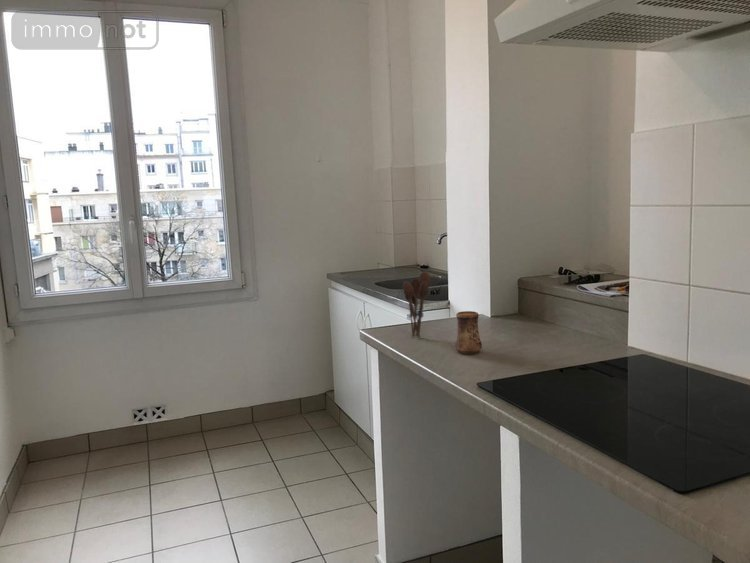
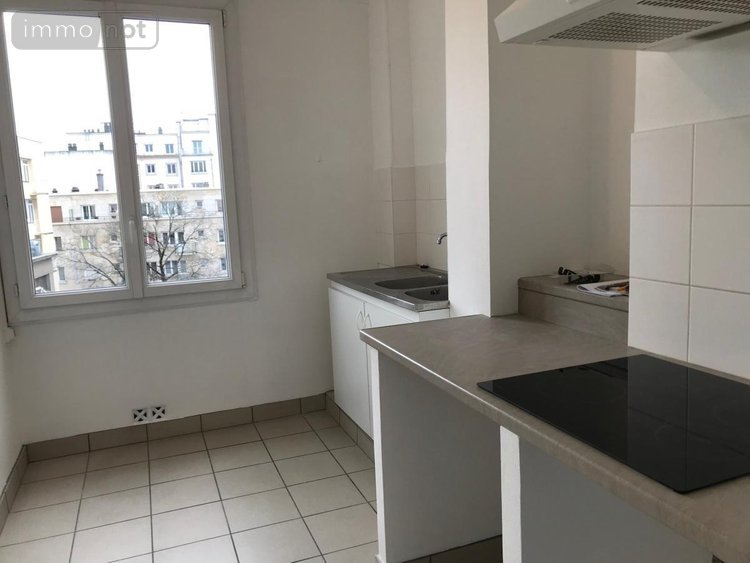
- utensil holder [402,271,431,338]
- cup [454,310,483,355]
